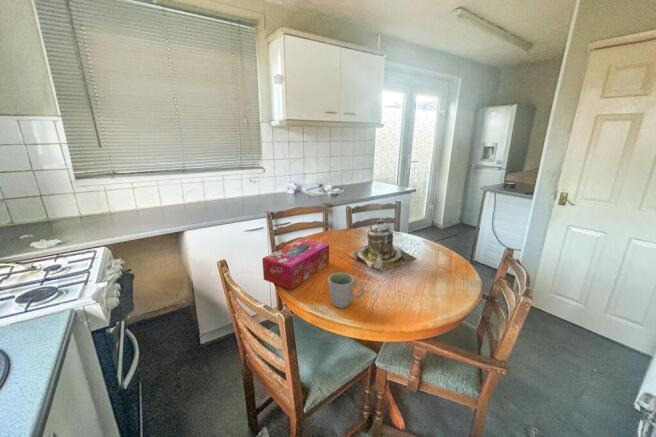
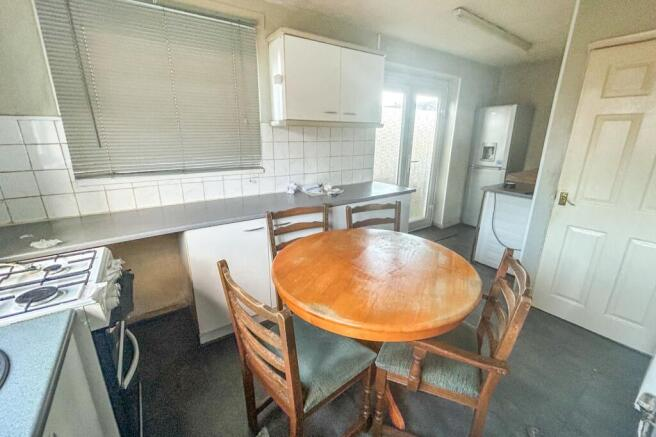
- tissue box [261,237,330,291]
- teapot [347,218,418,271]
- mug [327,272,365,309]
